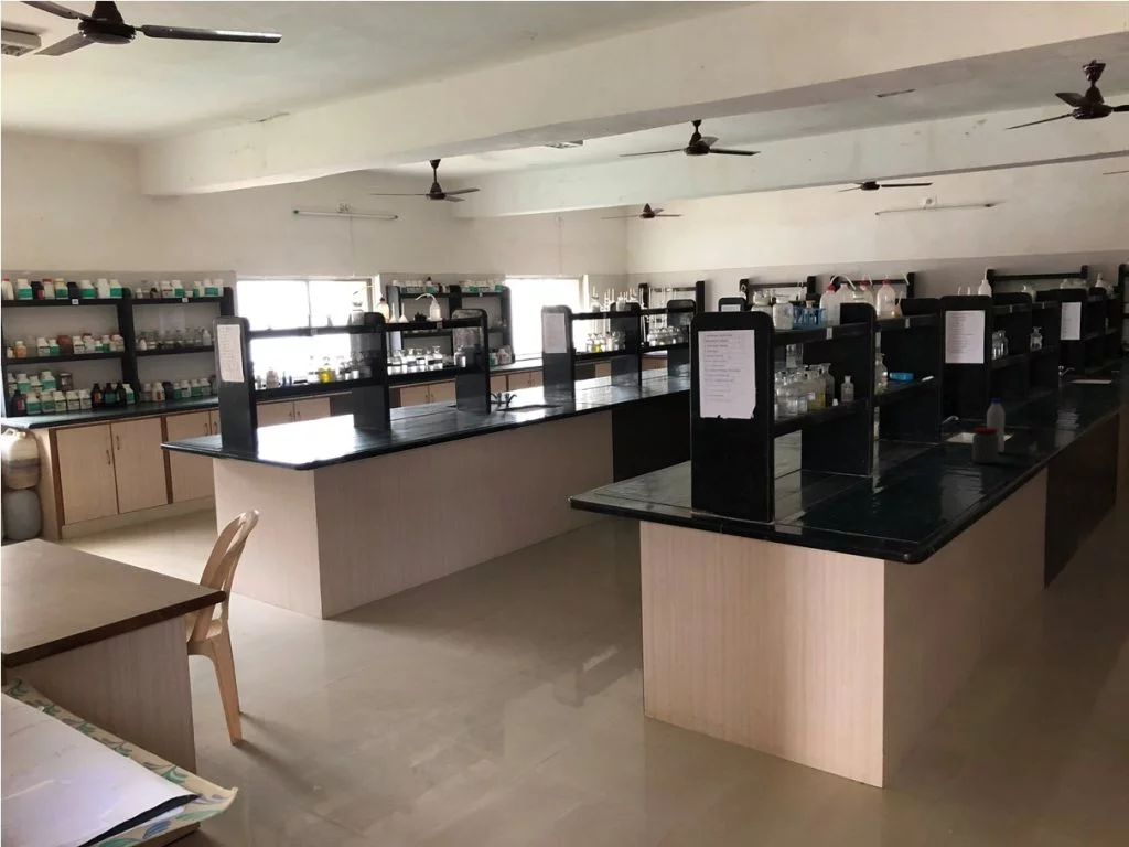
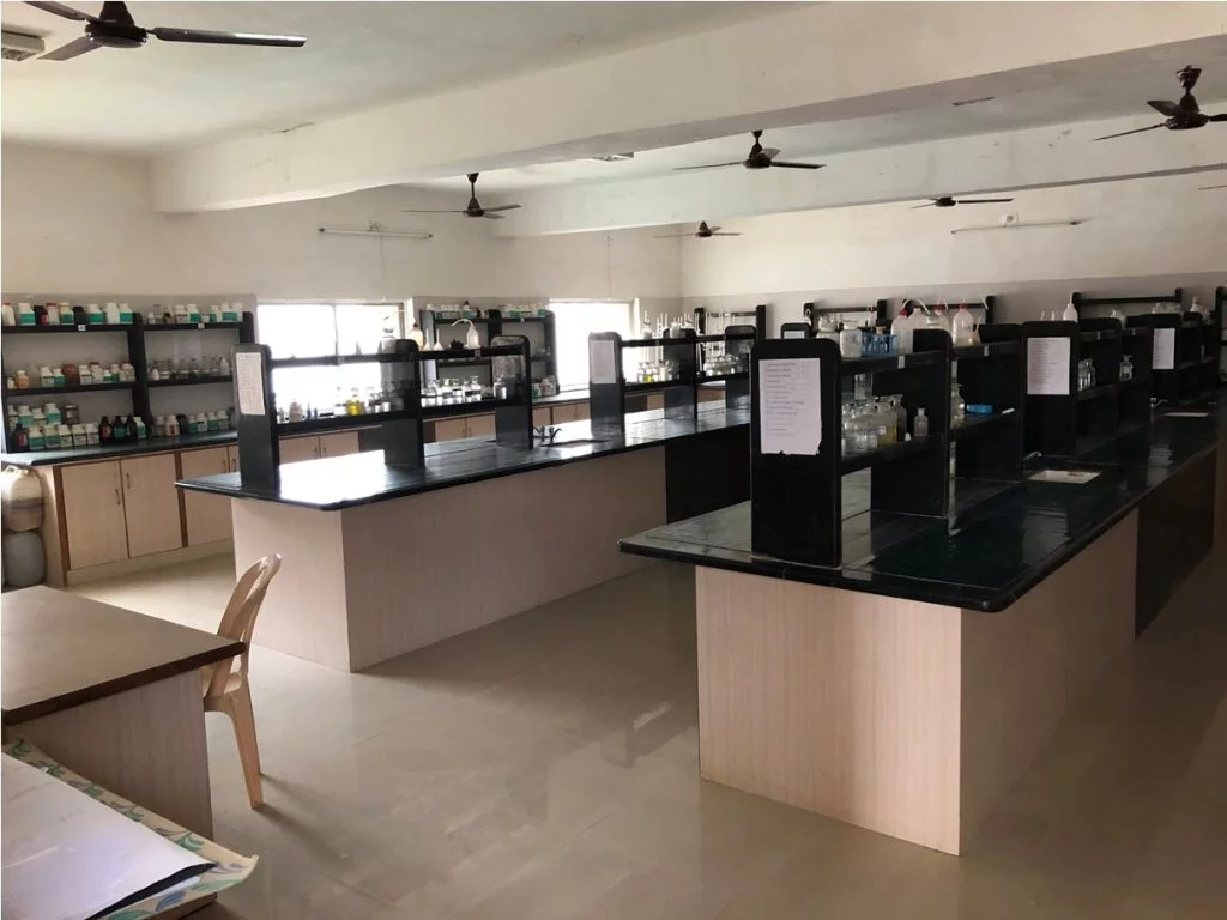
- water bottle [986,397,1006,454]
- jar [971,427,999,465]
